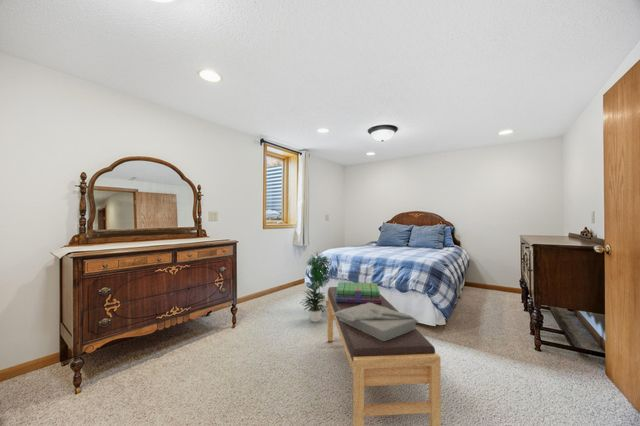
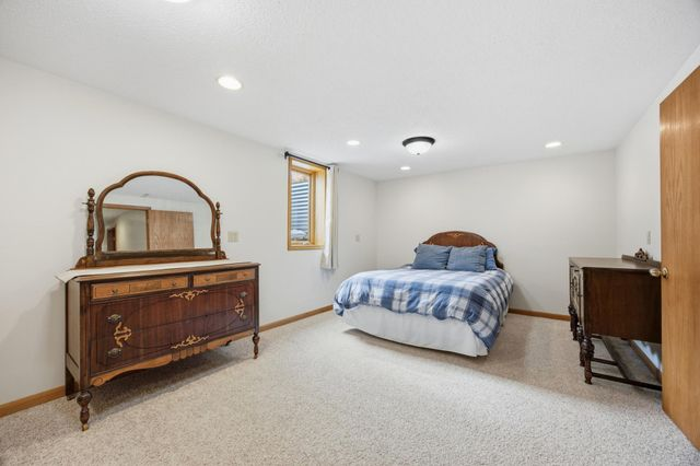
- bench [326,286,442,426]
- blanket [331,303,420,341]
- stack of books [336,281,382,304]
- potted plant [298,251,333,323]
